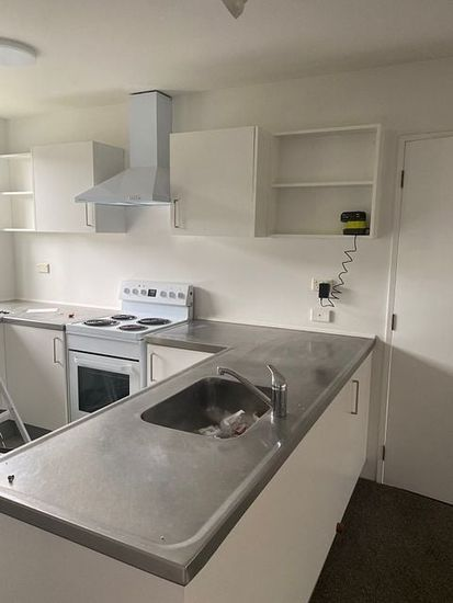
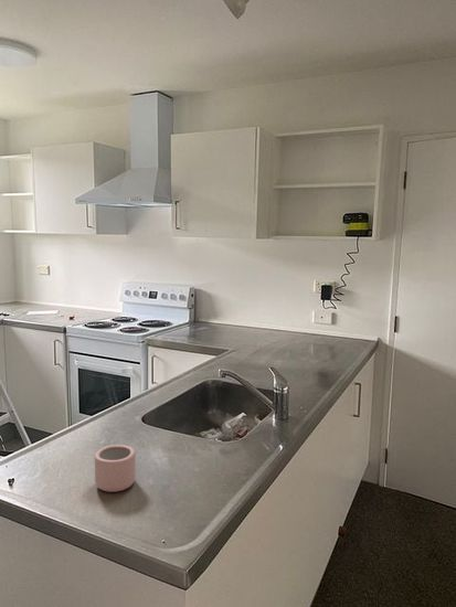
+ mug [94,444,137,493]
